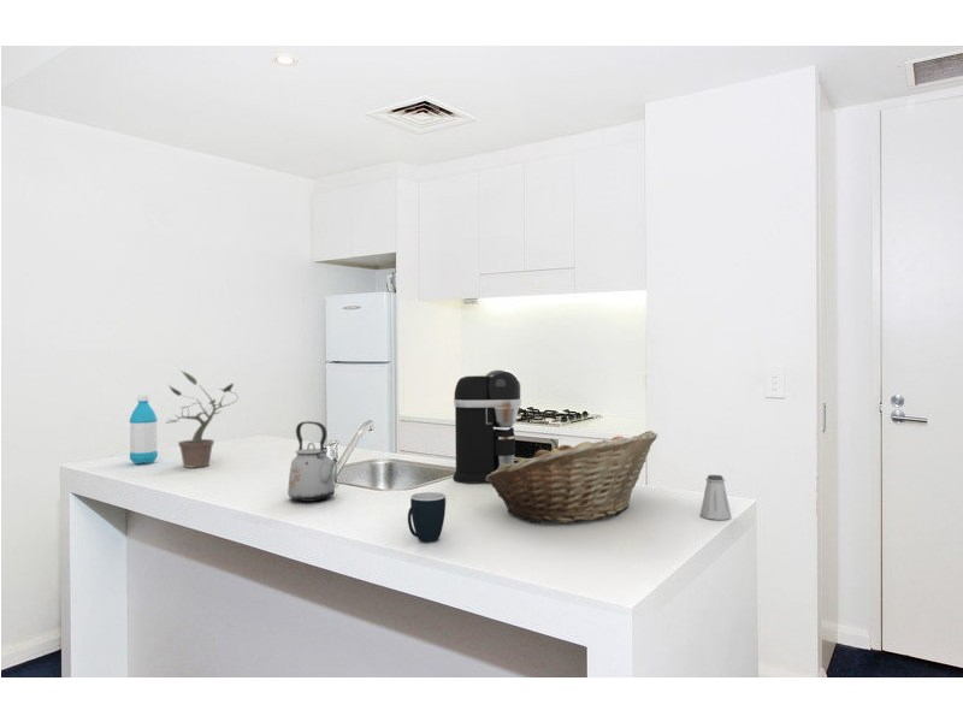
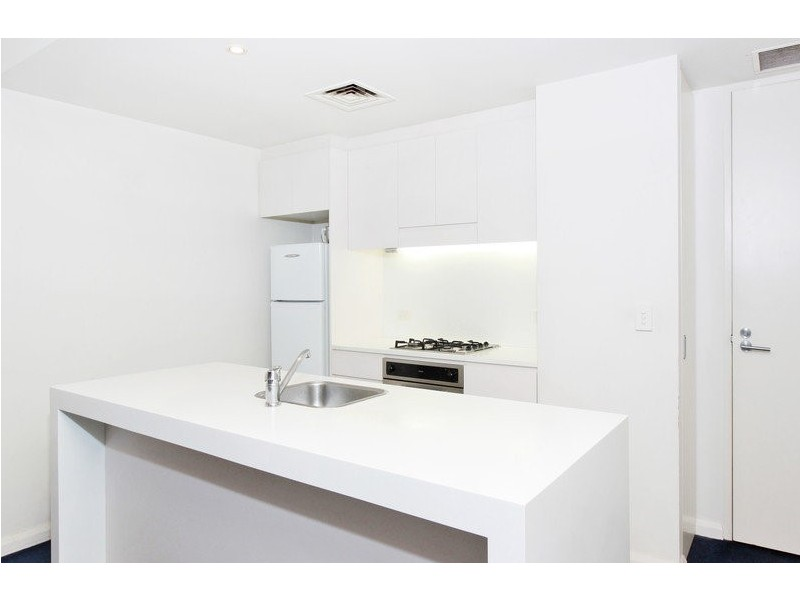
- mug [407,491,447,544]
- kettle [286,420,339,503]
- fruit basket [485,430,658,525]
- water bottle [128,395,159,466]
- coffee maker [453,369,522,484]
- potted plant [166,368,240,468]
- saltshaker [699,474,732,521]
